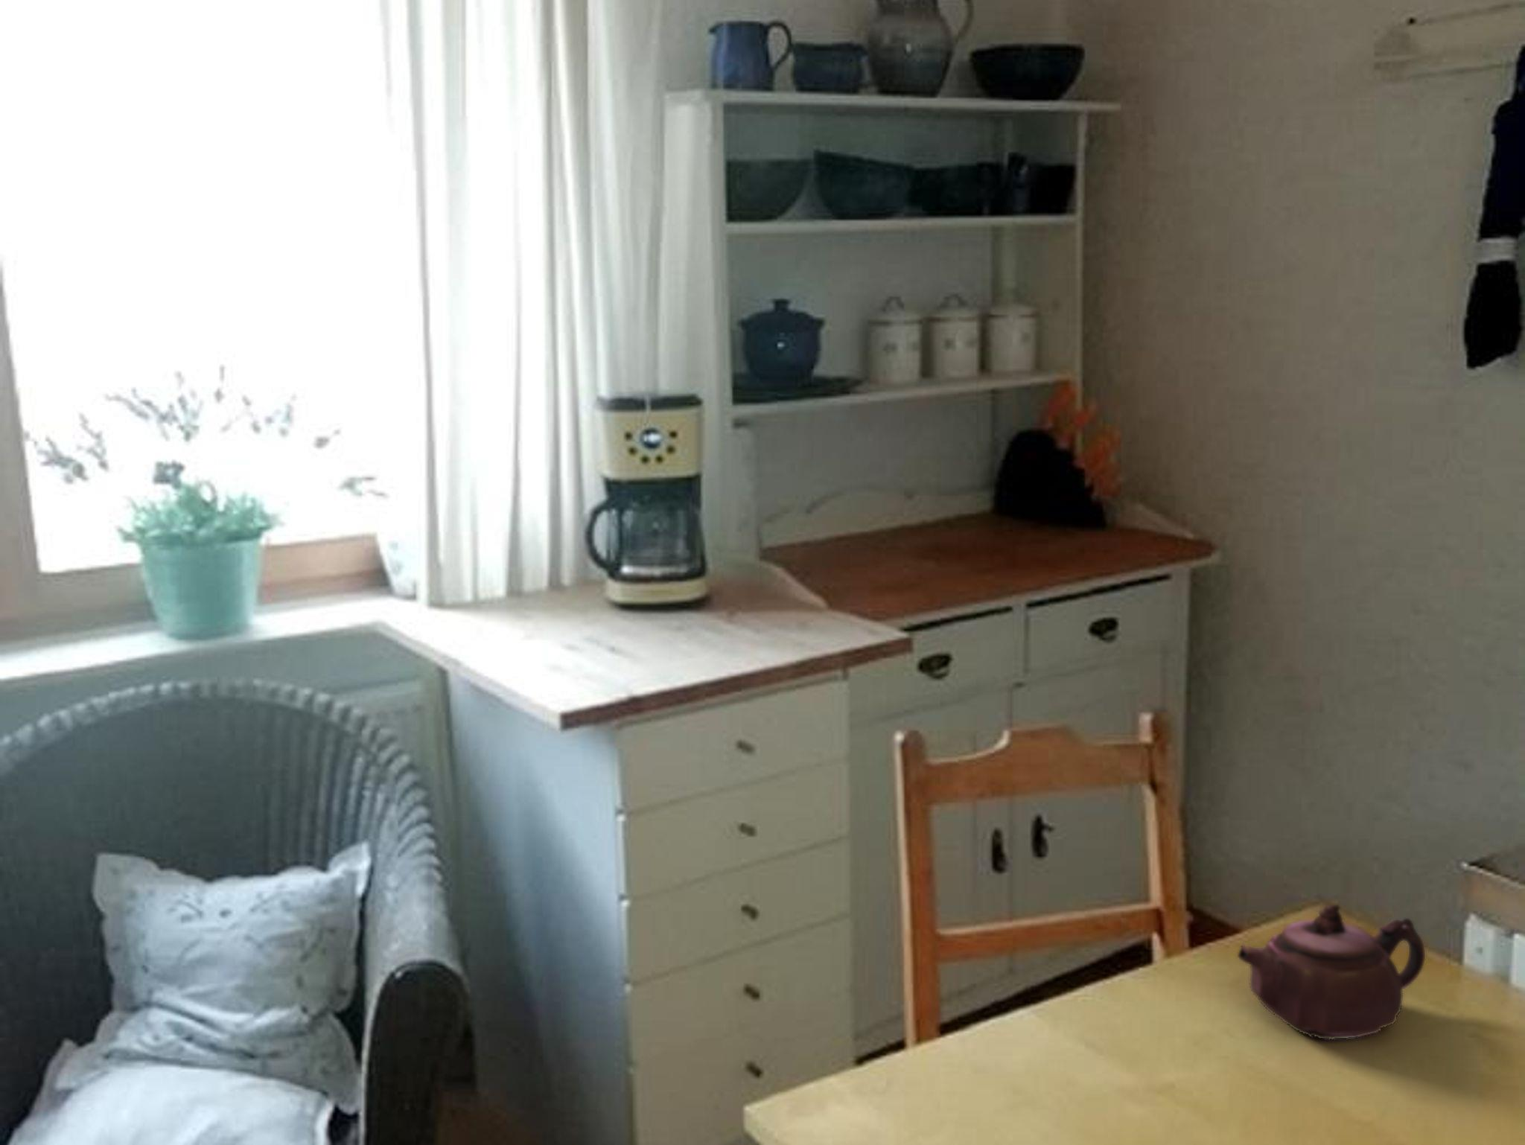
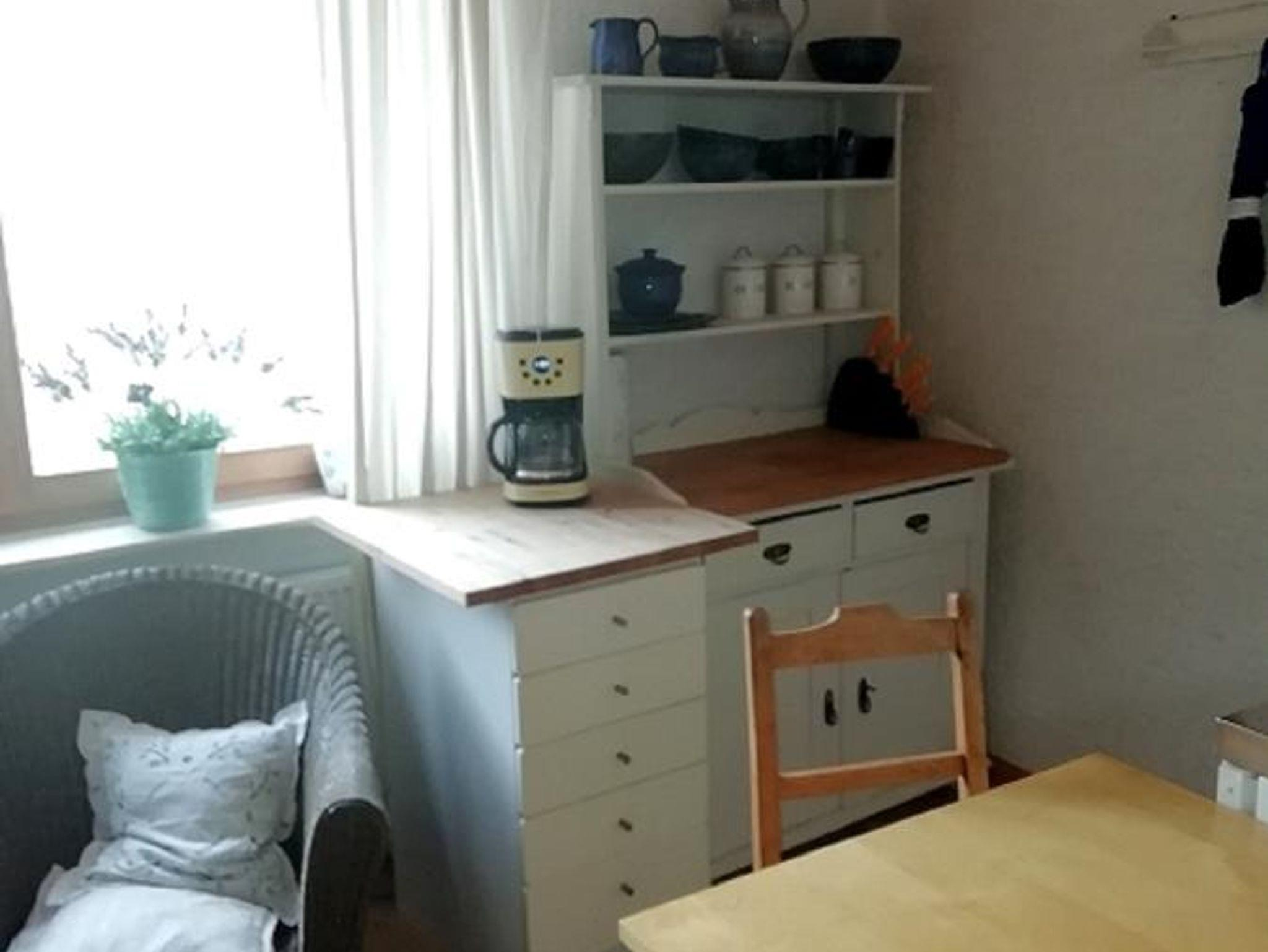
- teapot [1236,903,1426,1040]
